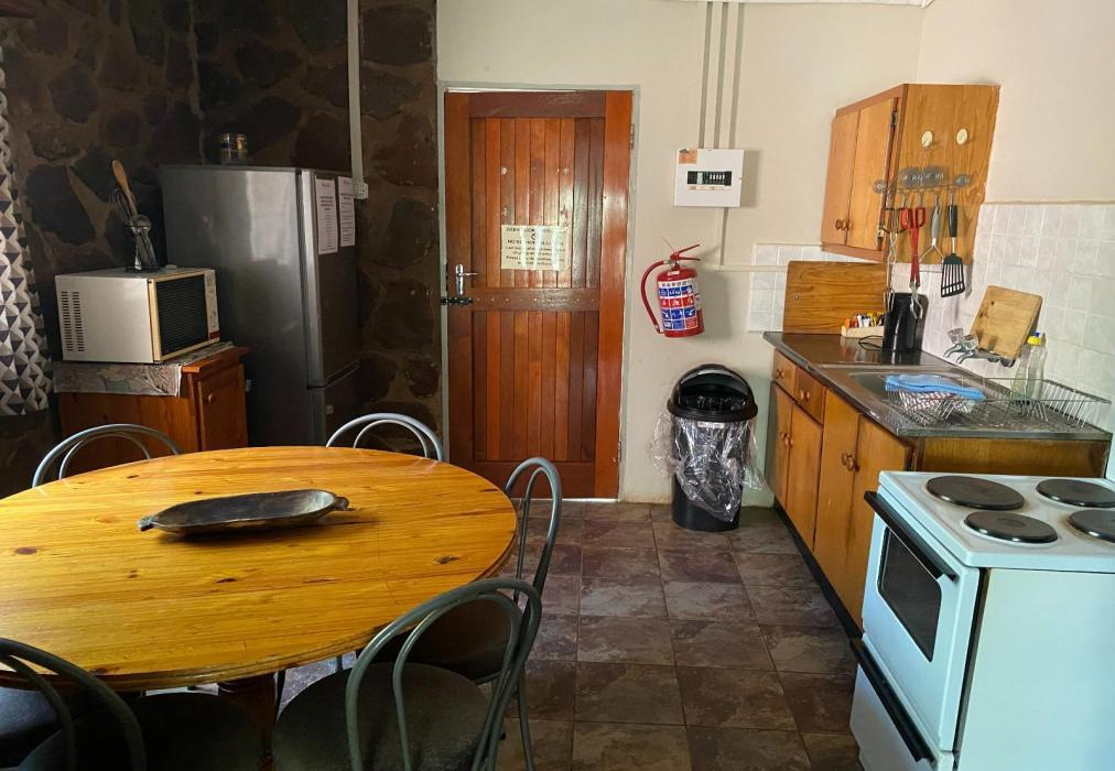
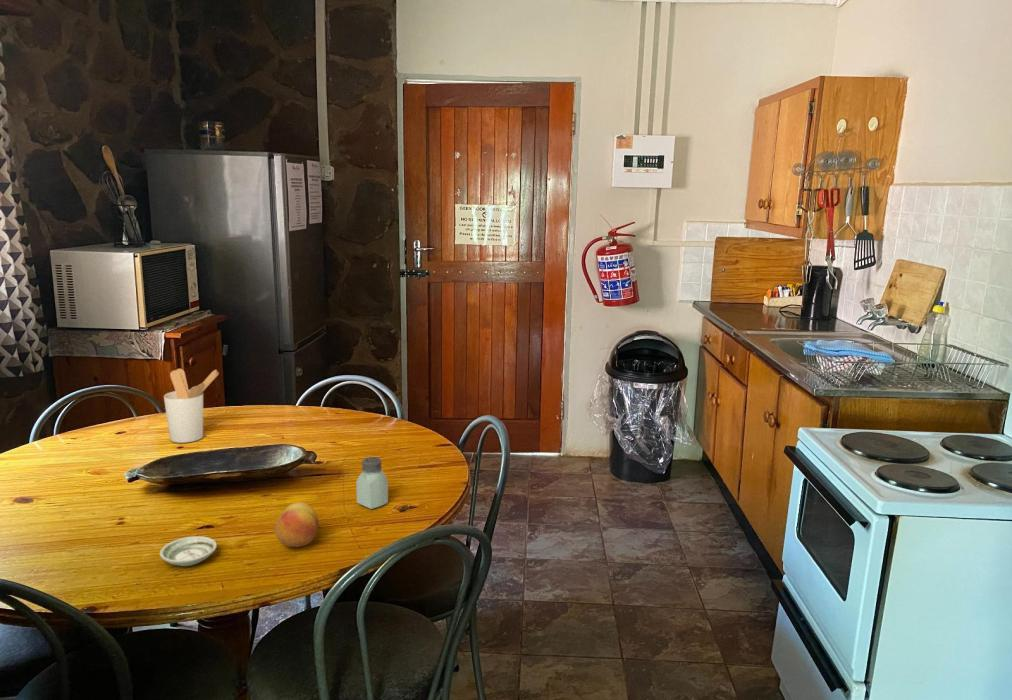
+ saucer [159,535,218,567]
+ utensil holder [163,368,220,444]
+ saltshaker [355,456,389,510]
+ fruit [274,501,320,548]
